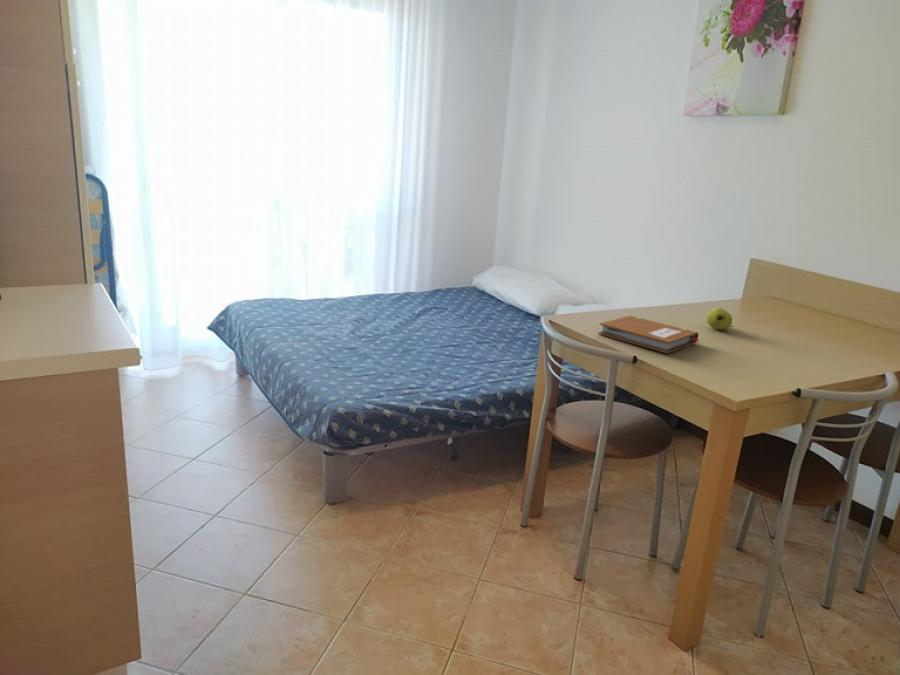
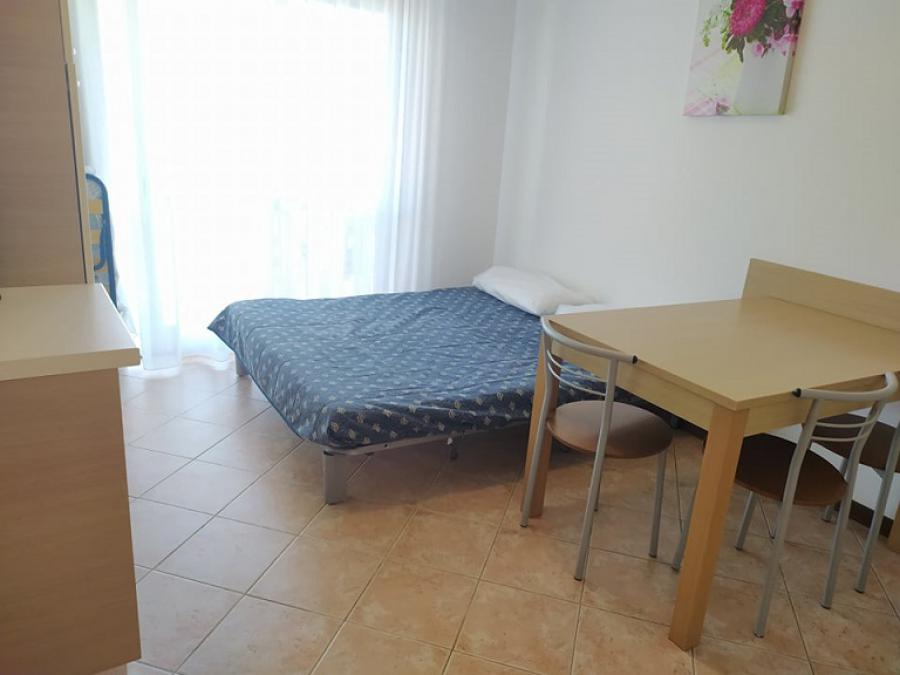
- fruit [705,307,735,330]
- notebook [597,315,699,354]
